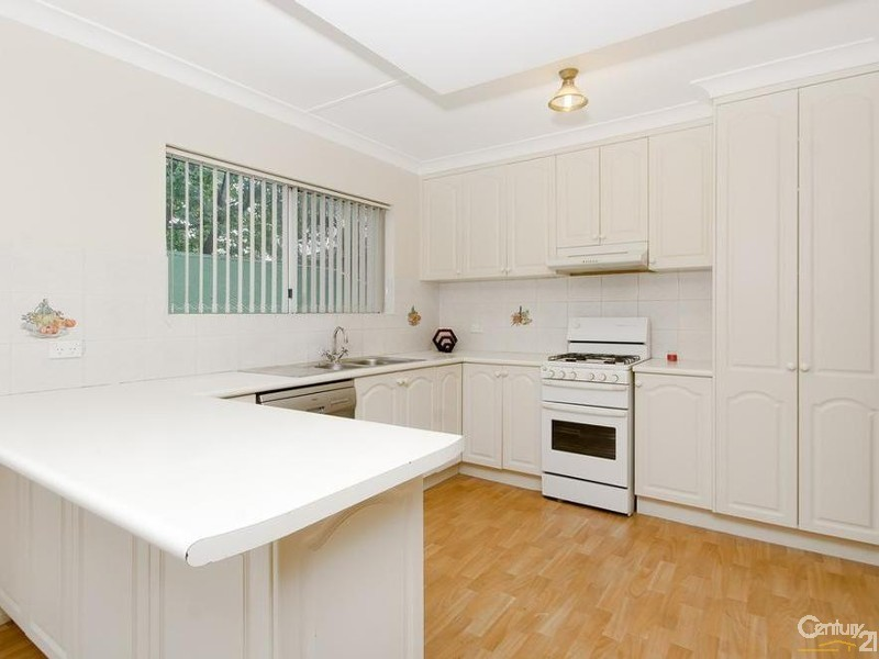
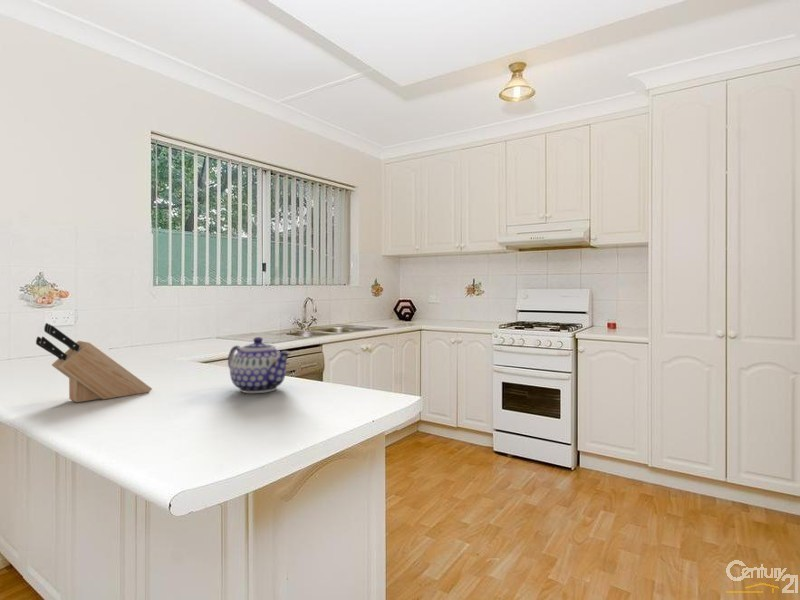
+ teapot [227,336,292,394]
+ knife block [35,322,153,403]
